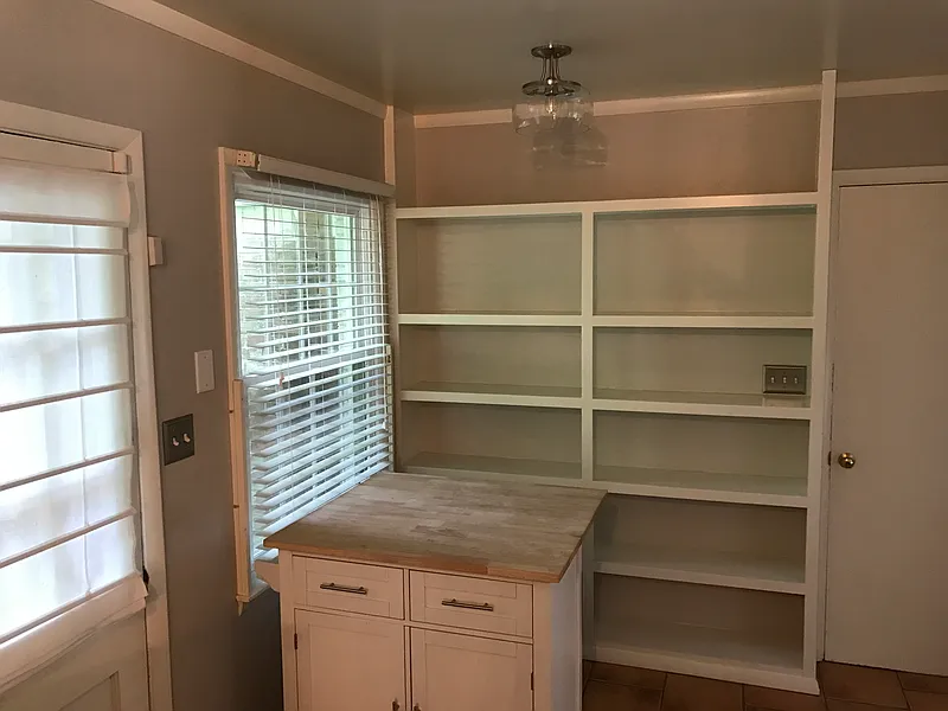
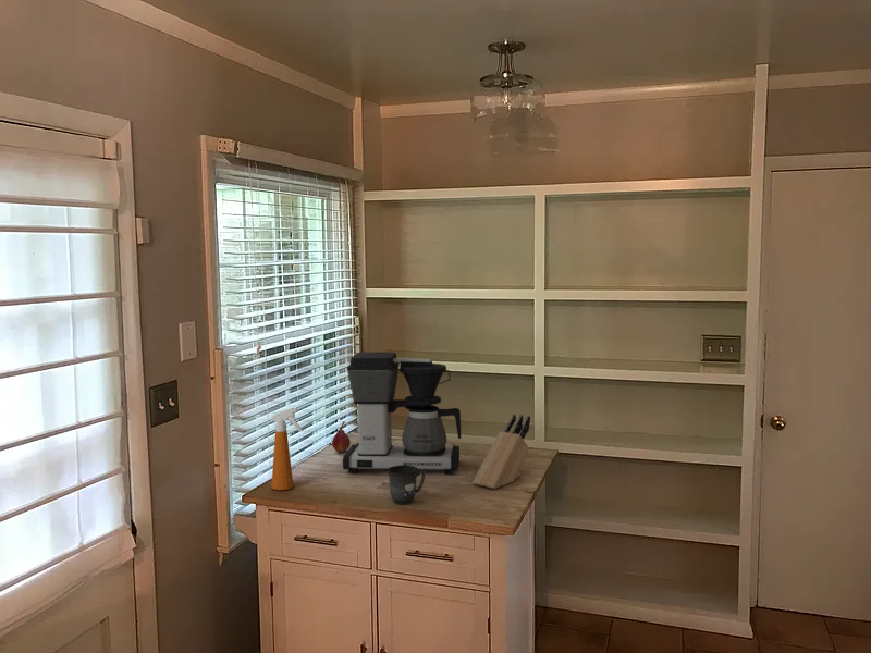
+ fruit [331,420,352,453]
+ mug [387,466,426,505]
+ coffee maker [342,352,462,476]
+ knife block [471,414,531,490]
+ spray bottle [270,407,304,491]
